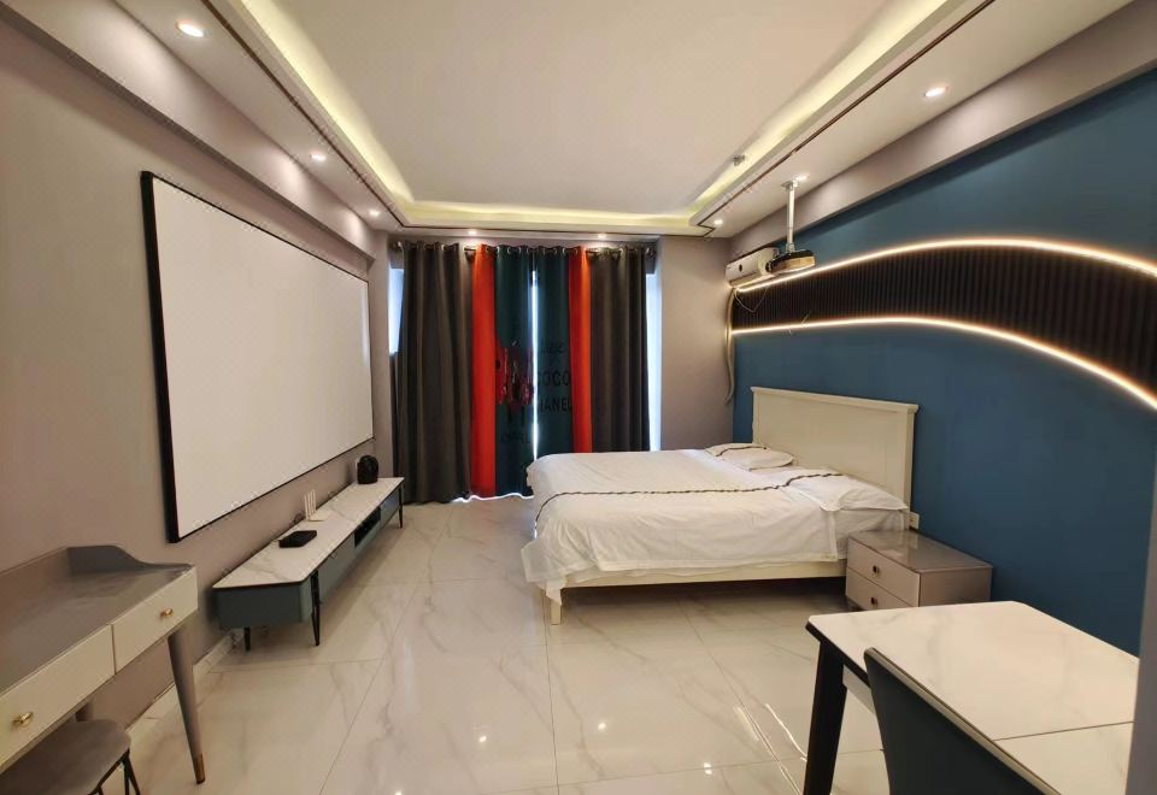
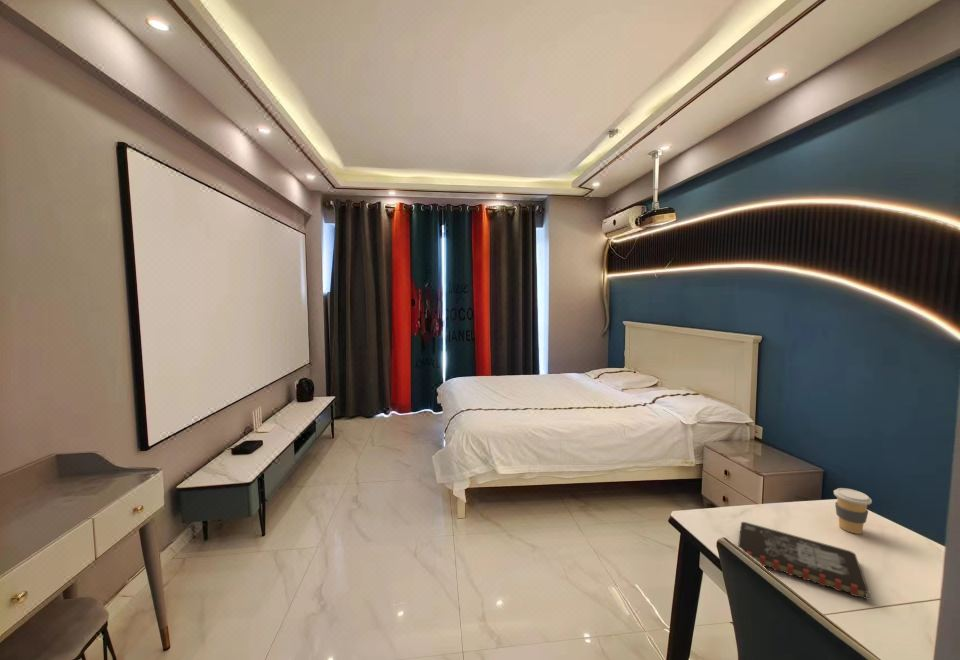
+ notebook [737,521,870,600]
+ coffee cup [833,487,873,535]
